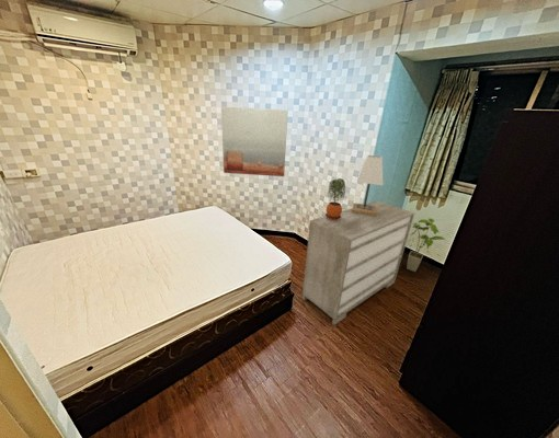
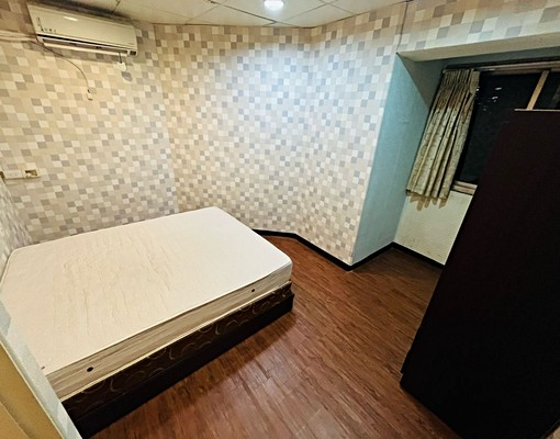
- lamp [352,154,384,216]
- dresser [301,200,417,326]
- potted plant [324,177,346,220]
- house plant [406,217,446,273]
- wall art [220,105,289,177]
